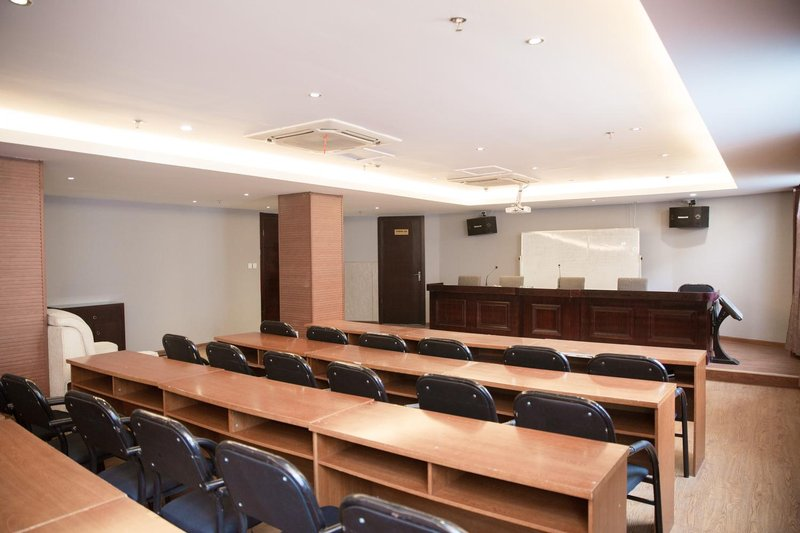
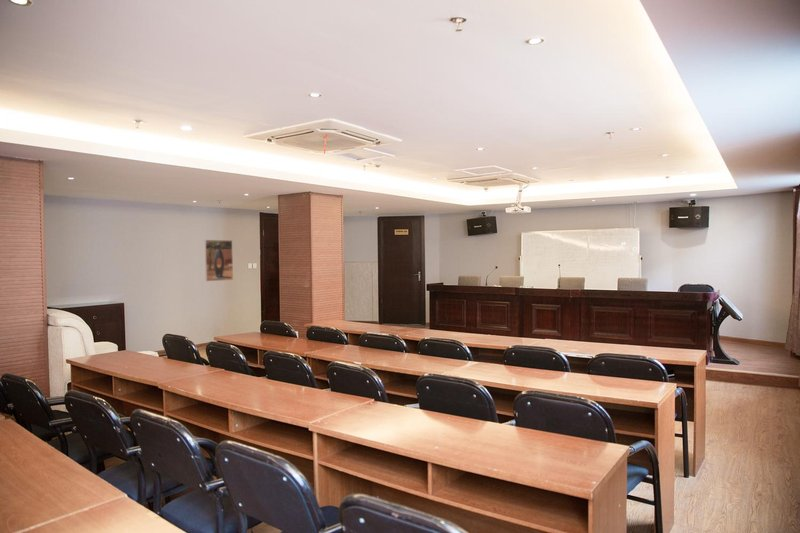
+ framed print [204,239,234,282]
